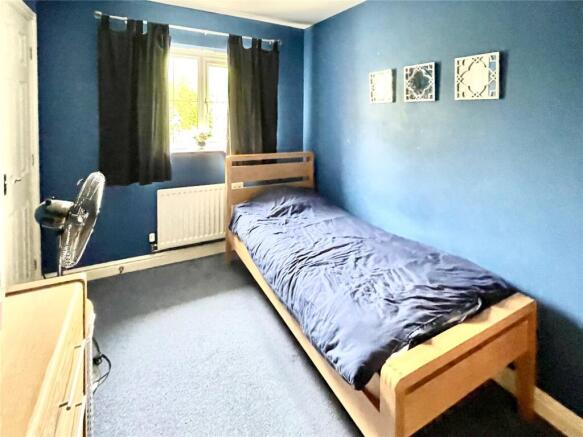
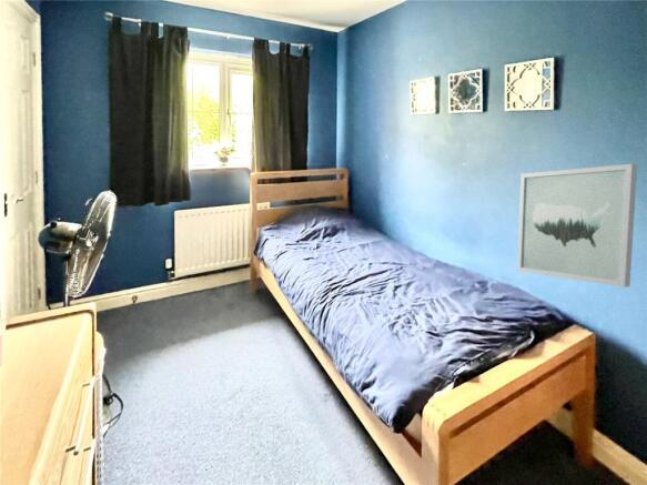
+ wall art [516,163,638,289]
